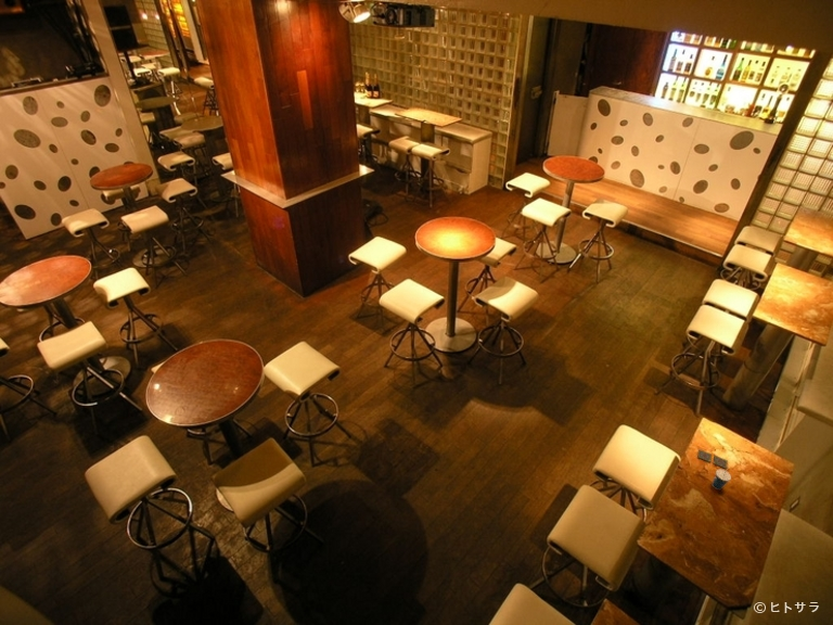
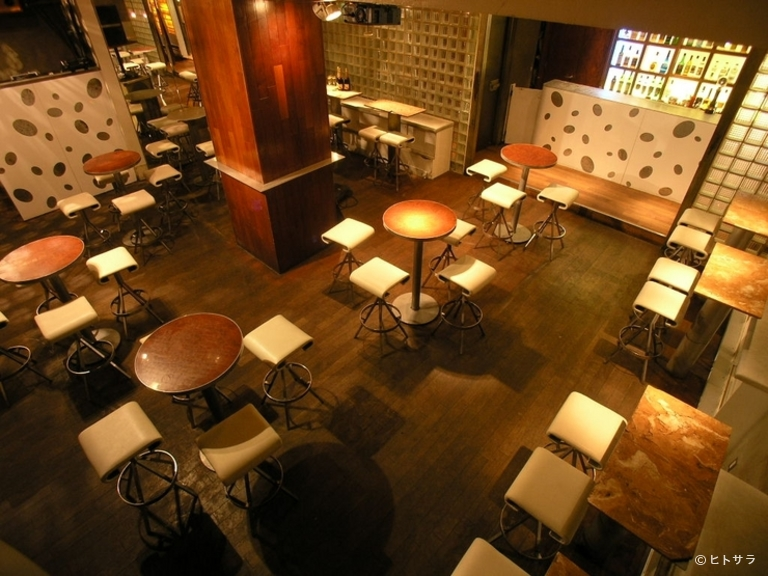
- cup [712,465,732,490]
- coaster [696,448,729,470]
